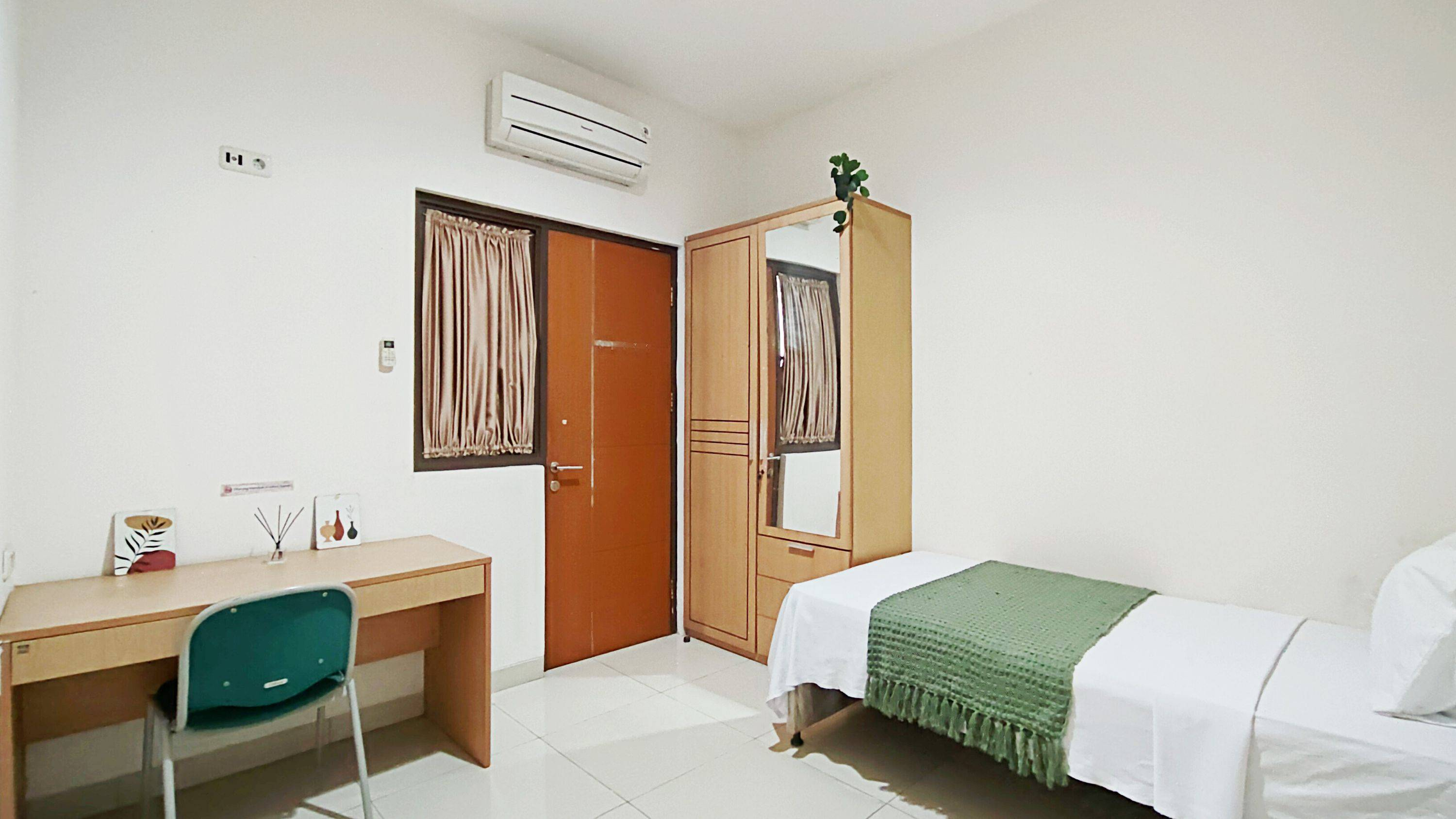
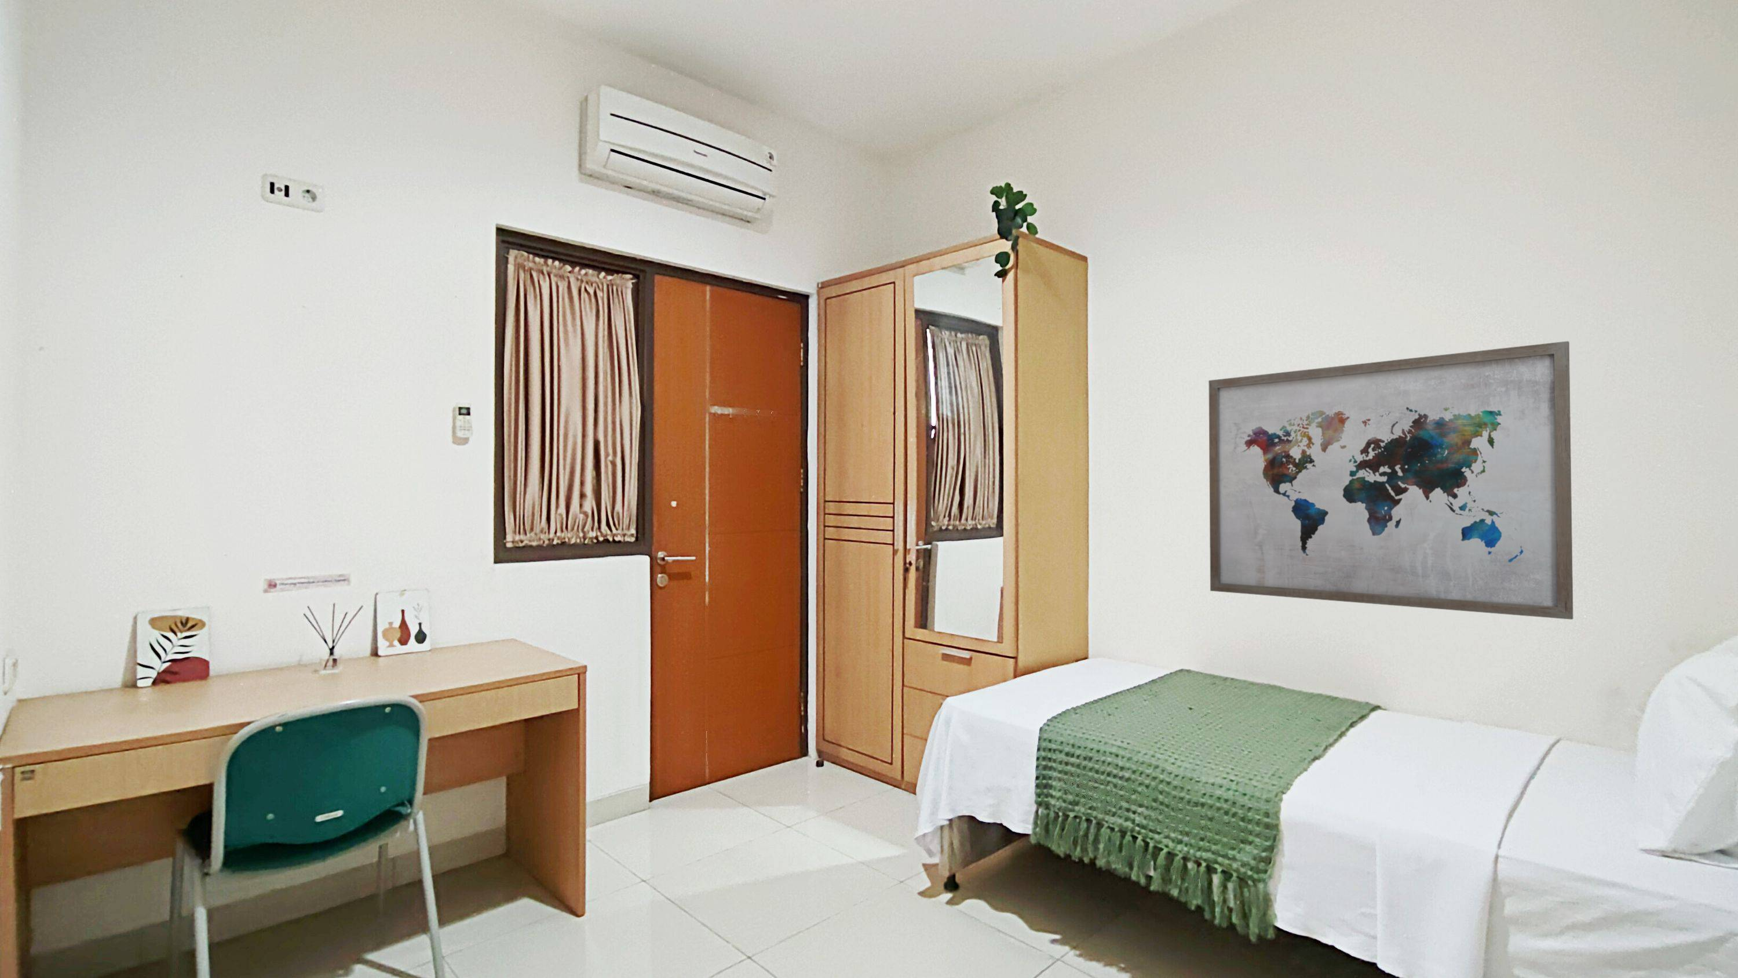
+ wall art [1208,340,1574,620]
